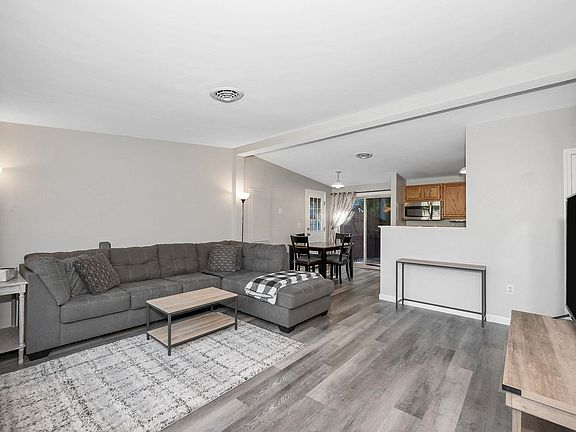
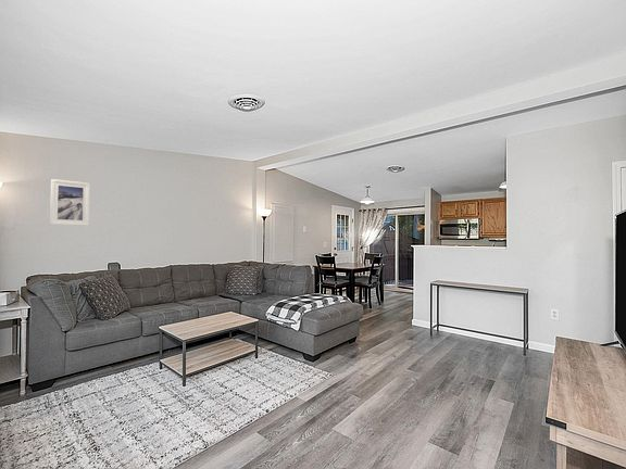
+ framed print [49,178,90,227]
